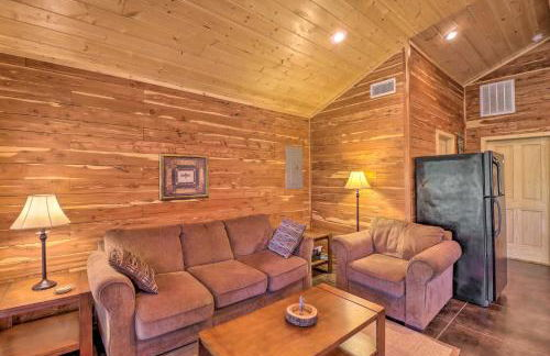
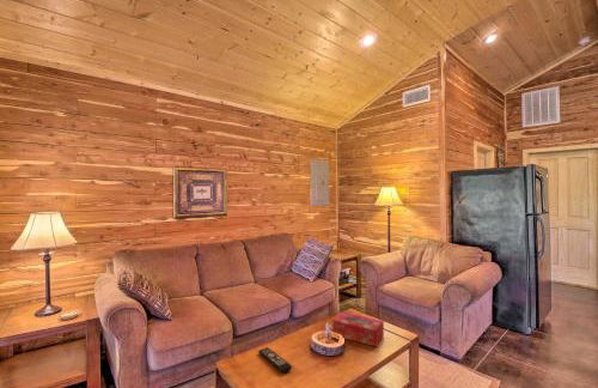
+ tissue box [331,311,385,347]
+ remote control [257,346,293,374]
